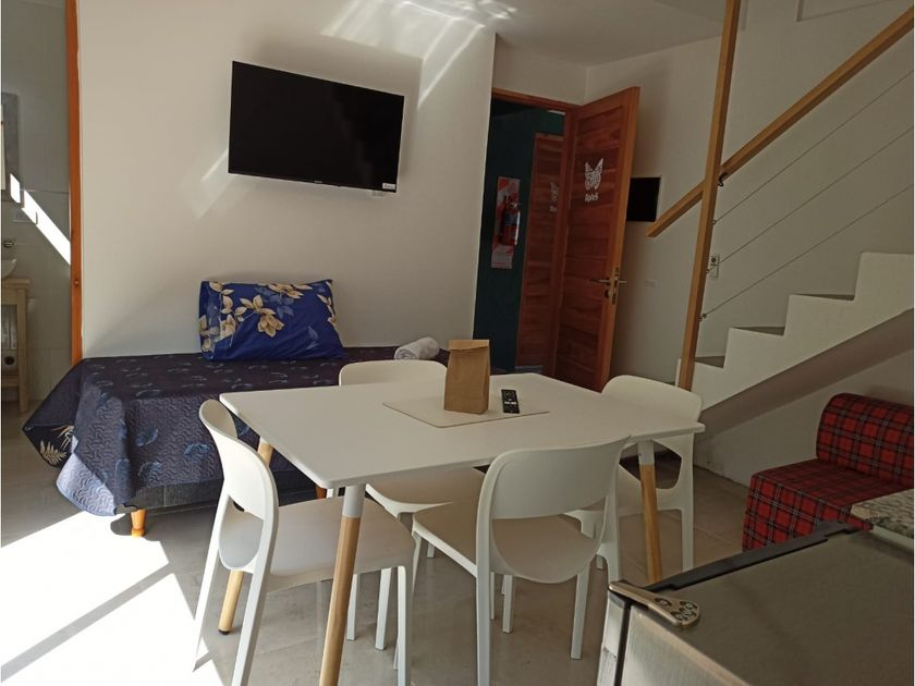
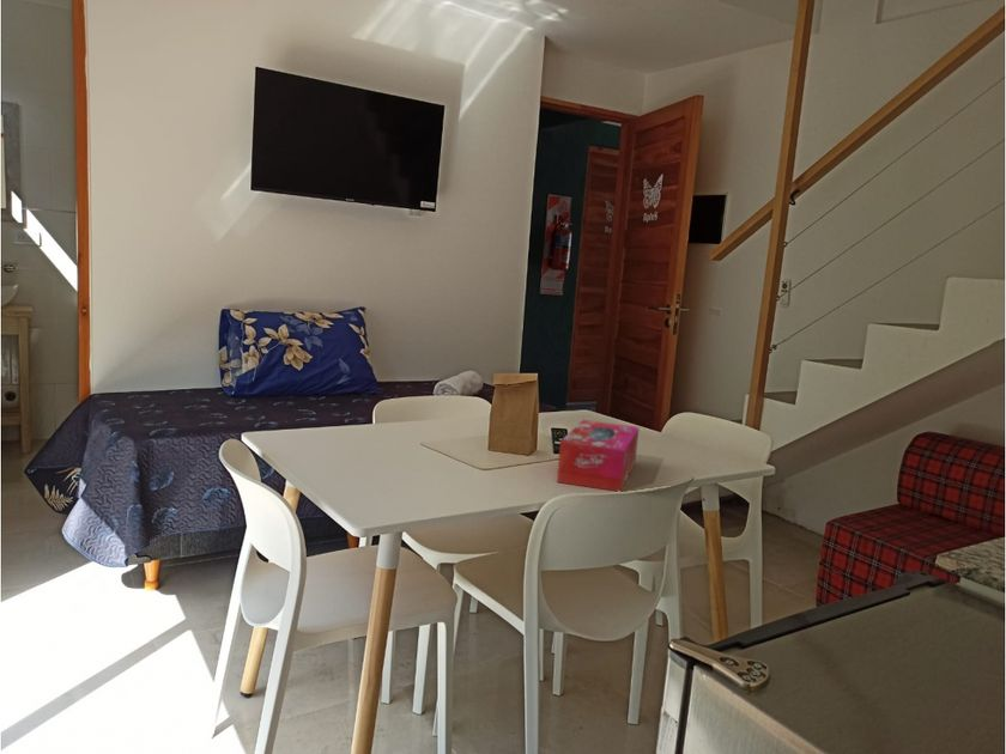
+ tissue box [556,419,640,493]
